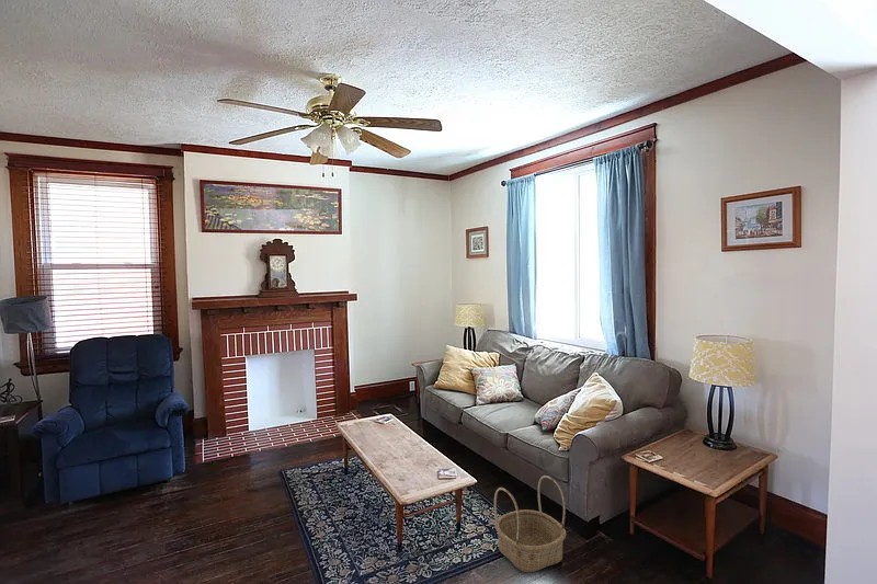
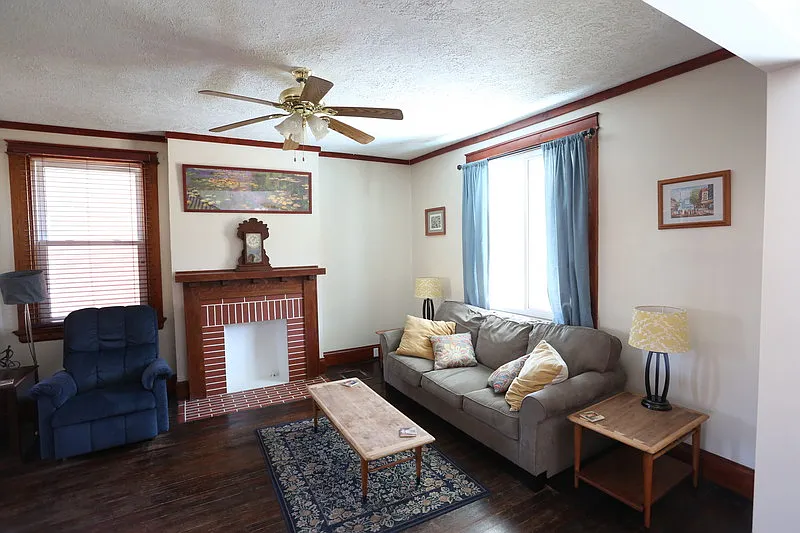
- basket [493,474,567,573]
